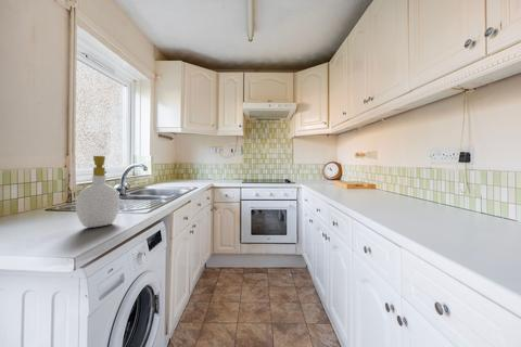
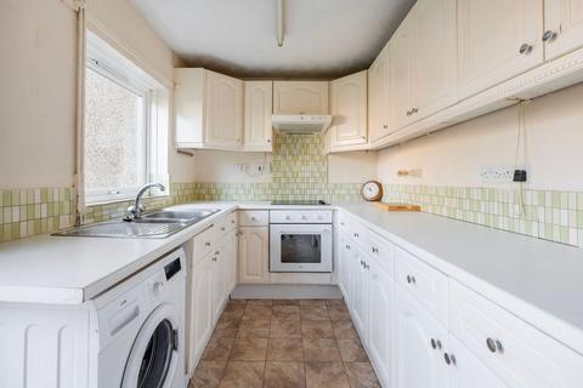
- soap bottle [75,155,120,229]
